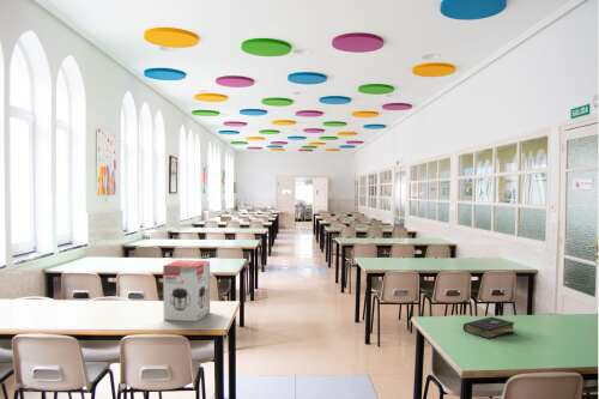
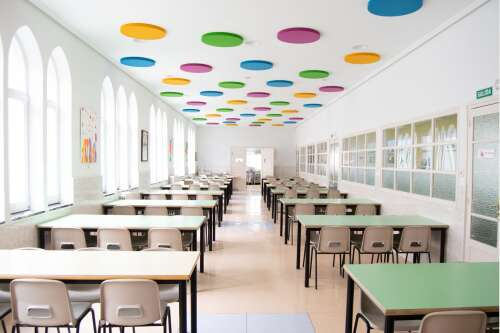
- lunch box [162,259,211,322]
- book [462,315,518,340]
